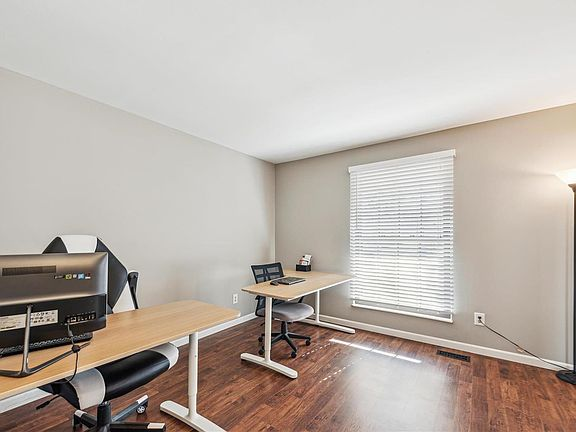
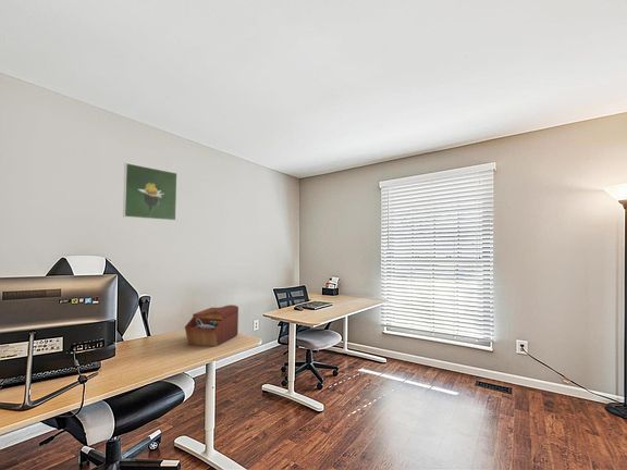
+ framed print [122,162,179,222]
+ sewing box [184,304,239,347]
